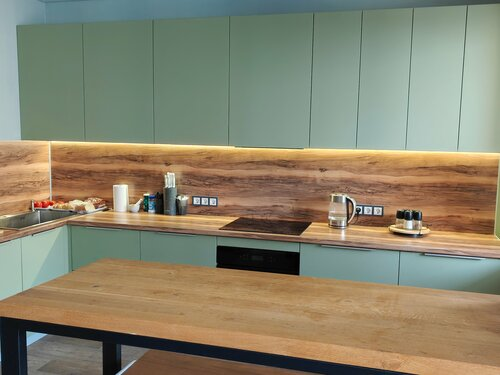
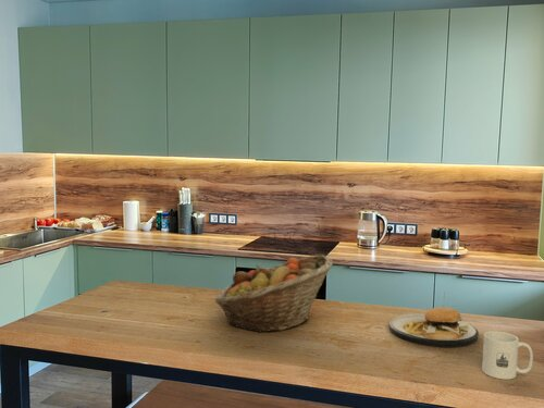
+ fruit basket [213,254,334,334]
+ mug [481,331,534,381]
+ plate [388,292,480,349]
